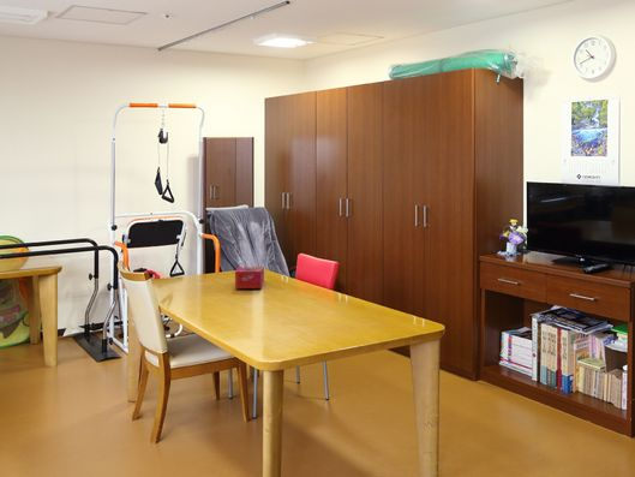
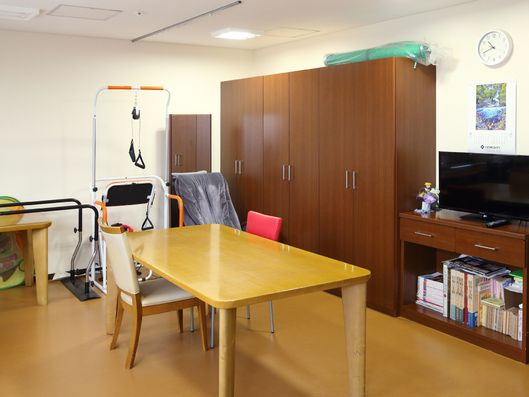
- tissue box [234,266,265,290]
